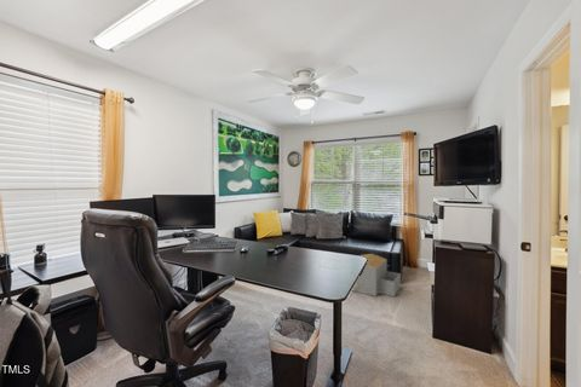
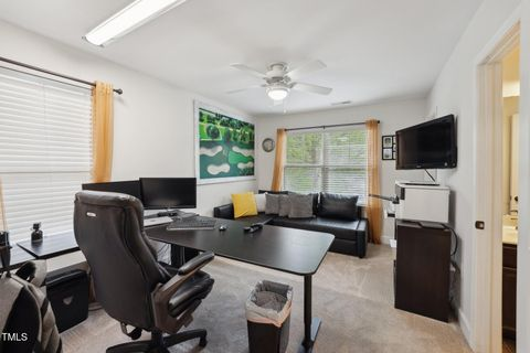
- architectural model [352,253,402,298]
